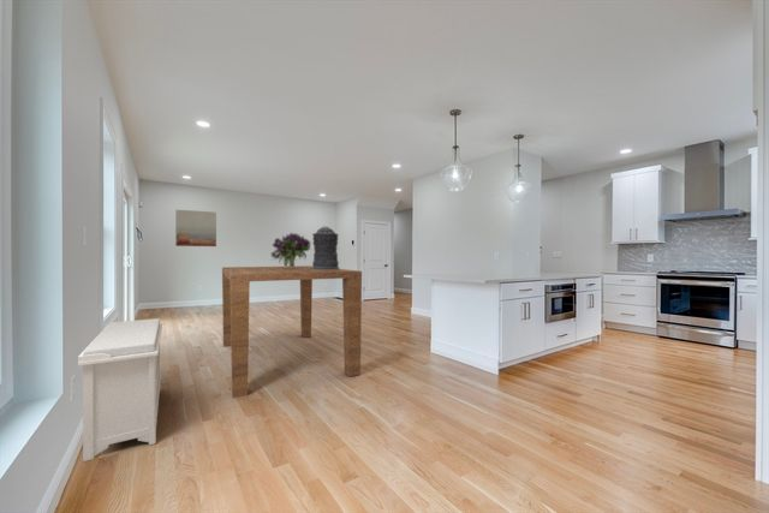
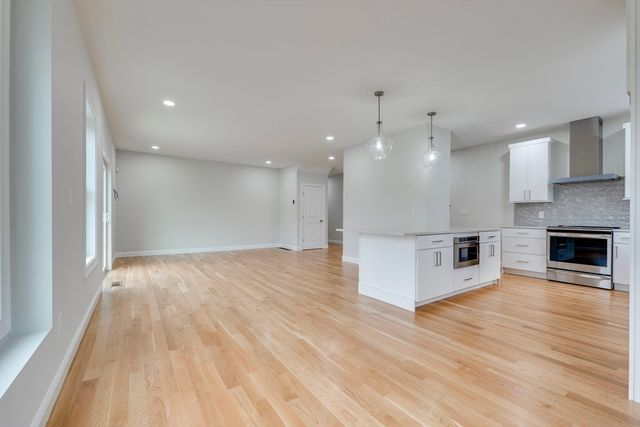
- wall art [174,209,217,247]
- bench [77,317,163,463]
- table [221,264,363,399]
- incense holder [311,225,340,270]
- bouquet [270,232,312,268]
